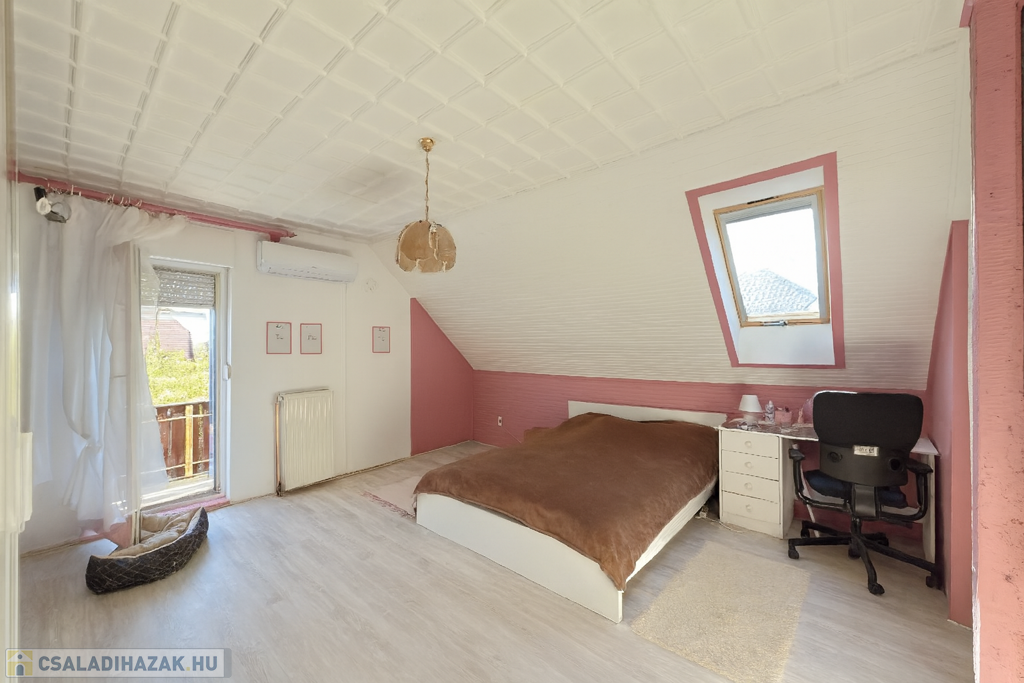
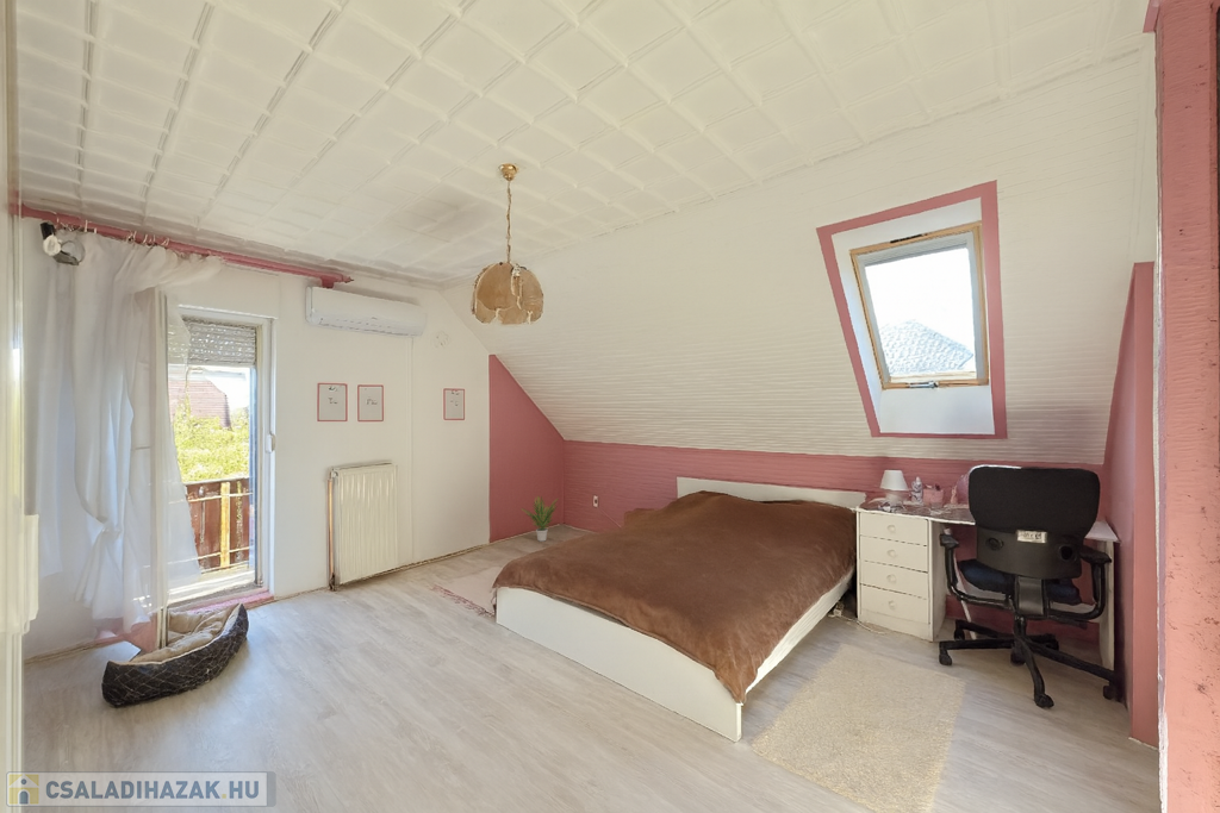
+ potted plant [522,495,559,543]
